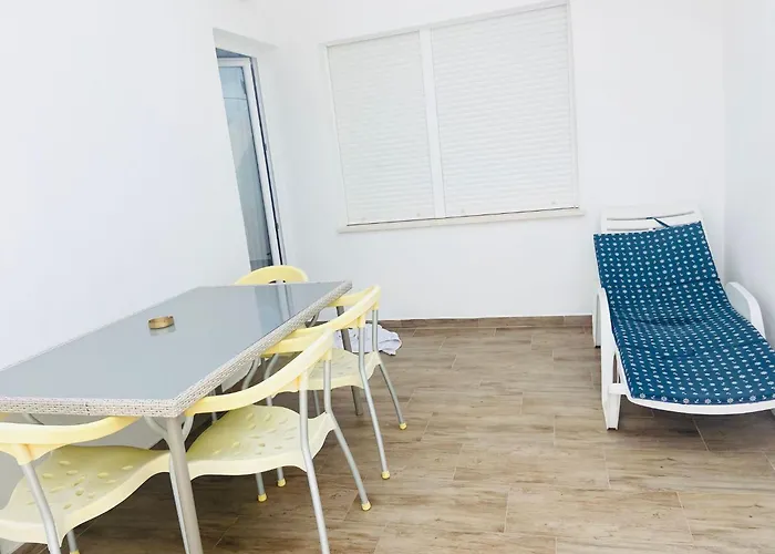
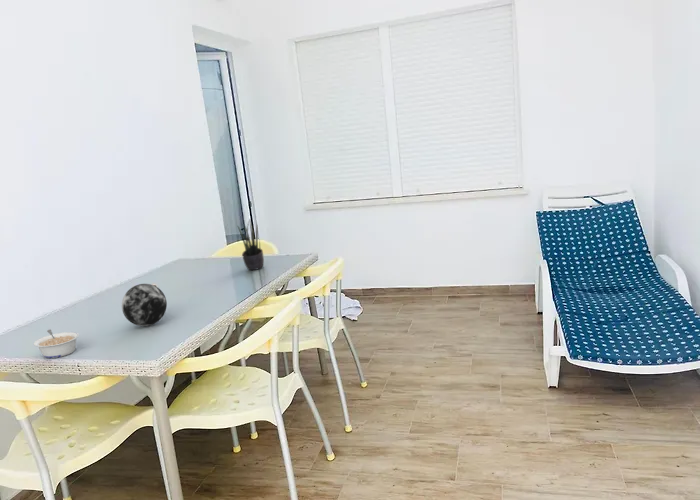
+ potted plant [236,219,265,271]
+ legume [33,328,80,359]
+ decorative orb [121,283,168,327]
